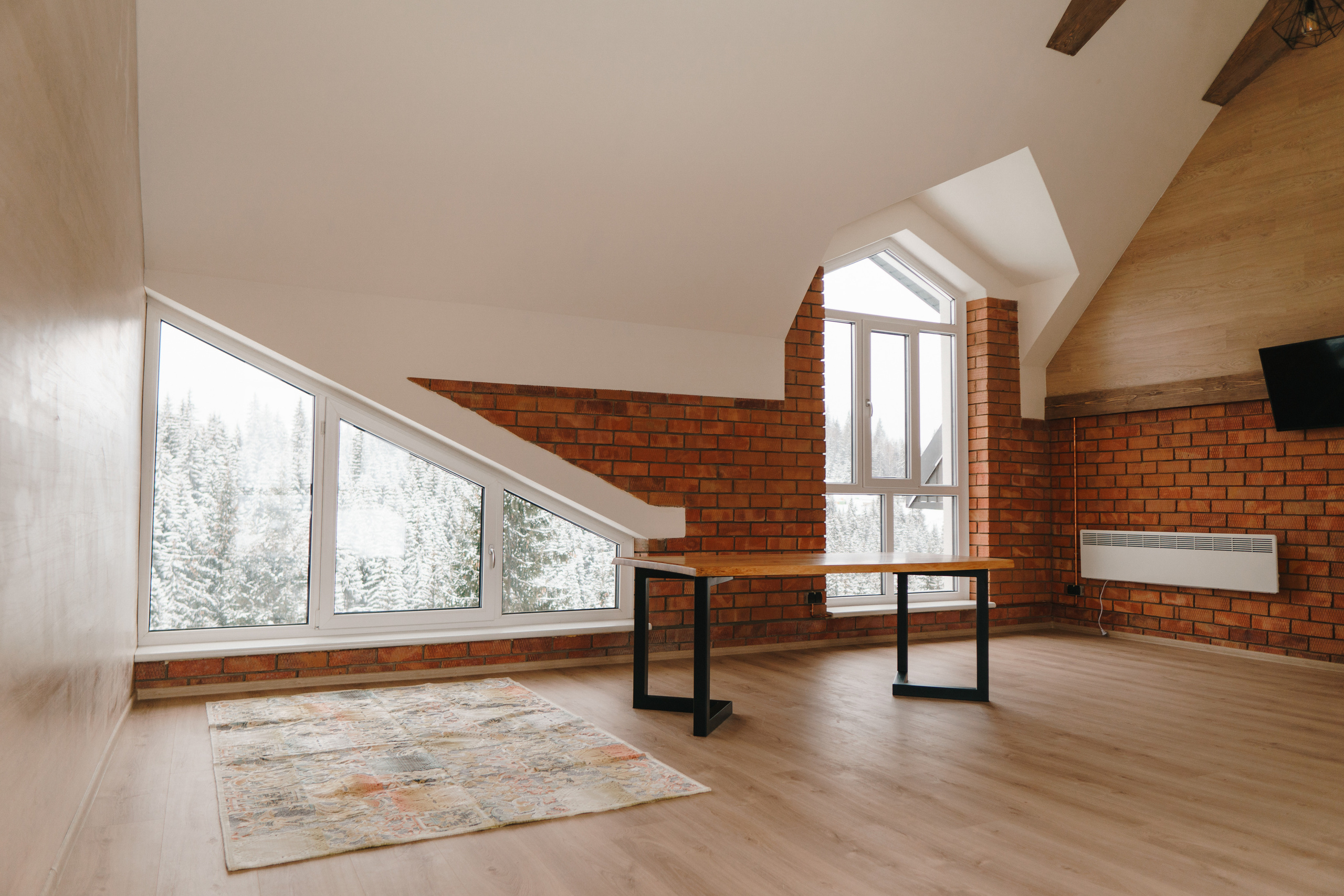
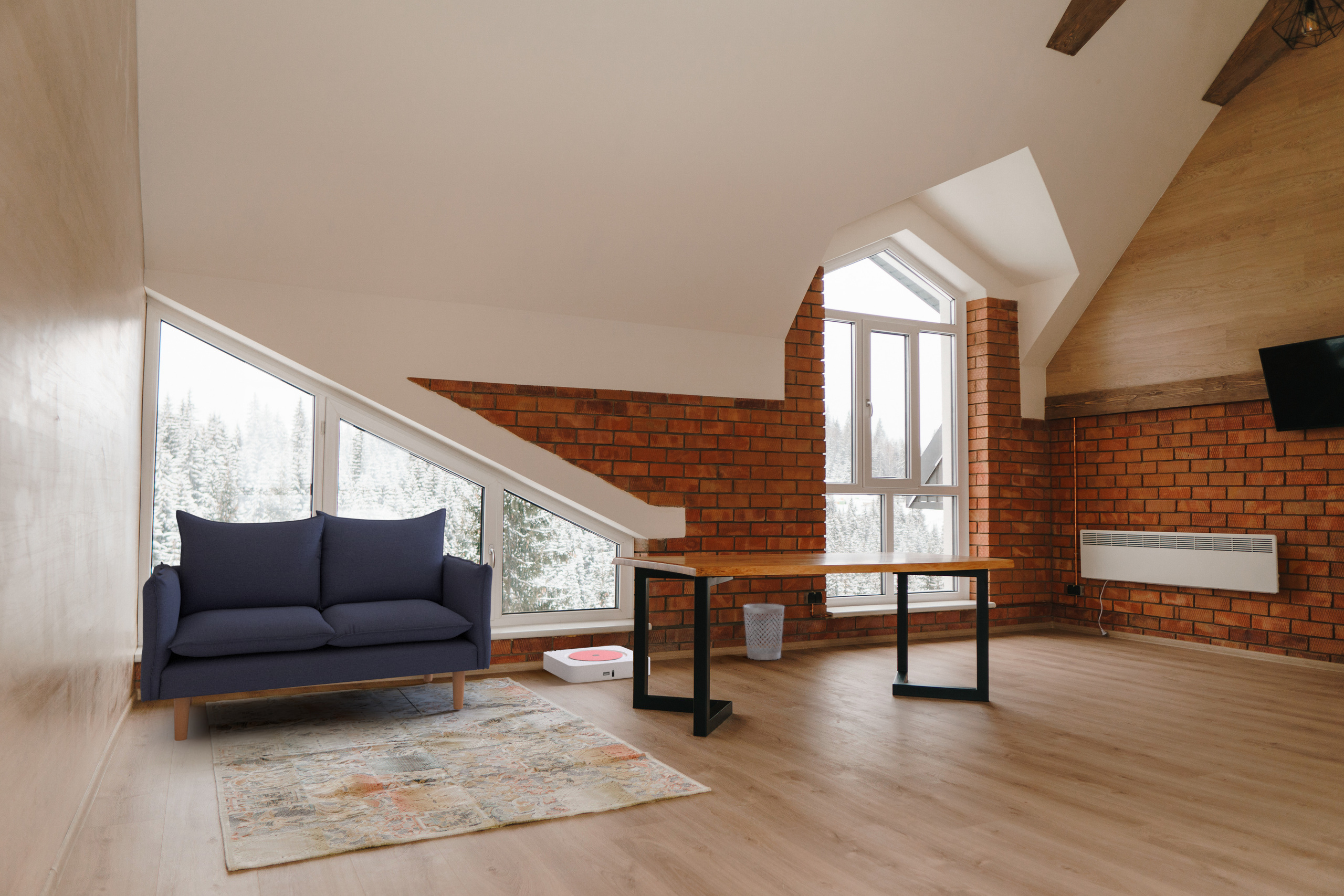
+ sofa [140,508,493,741]
+ air purifier [543,645,650,683]
+ wastebasket [743,603,785,661]
